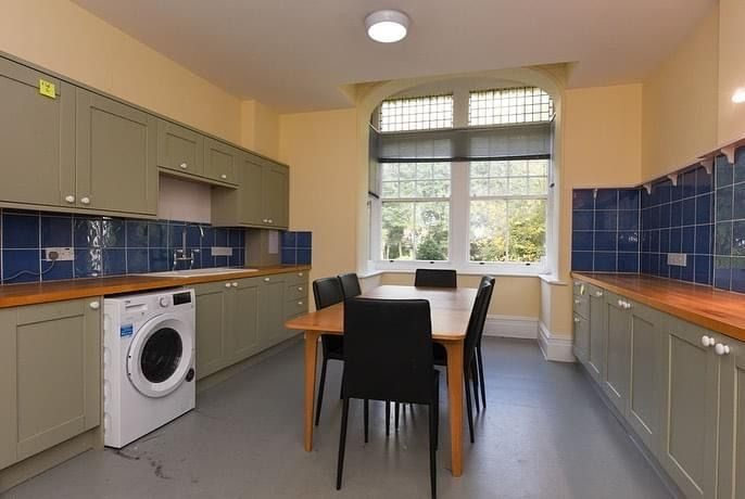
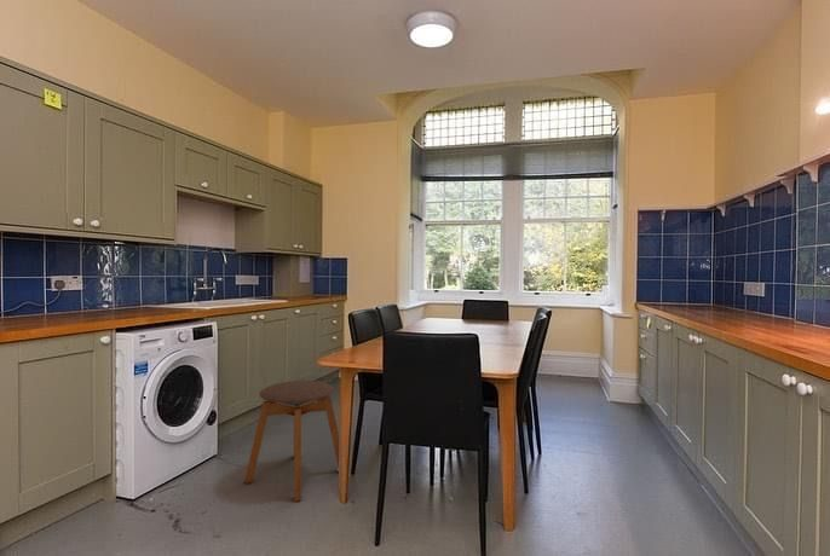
+ stool [243,380,340,503]
